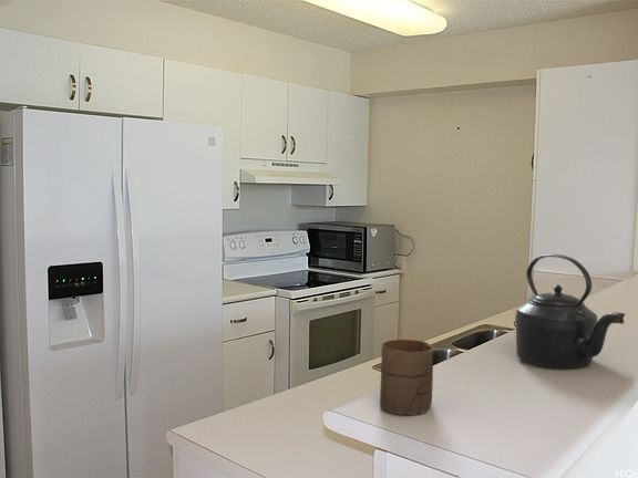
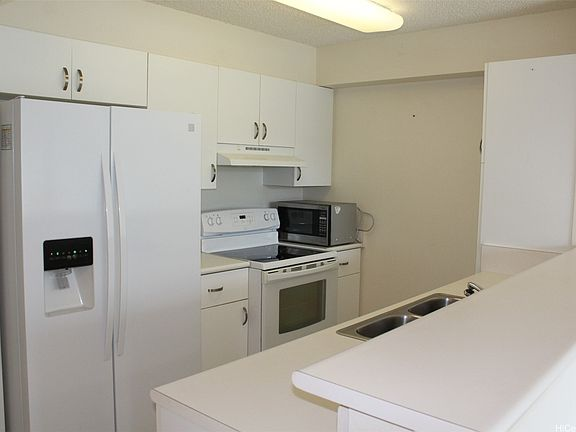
- kettle [514,253,626,370]
- cup [379,339,434,416]
